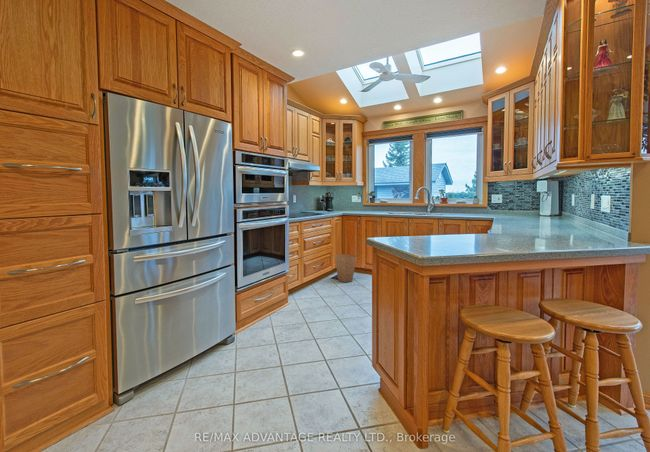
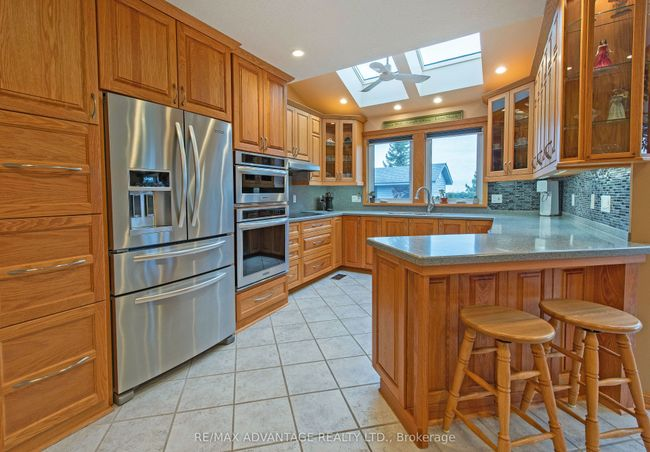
- trash can [334,253,357,283]
